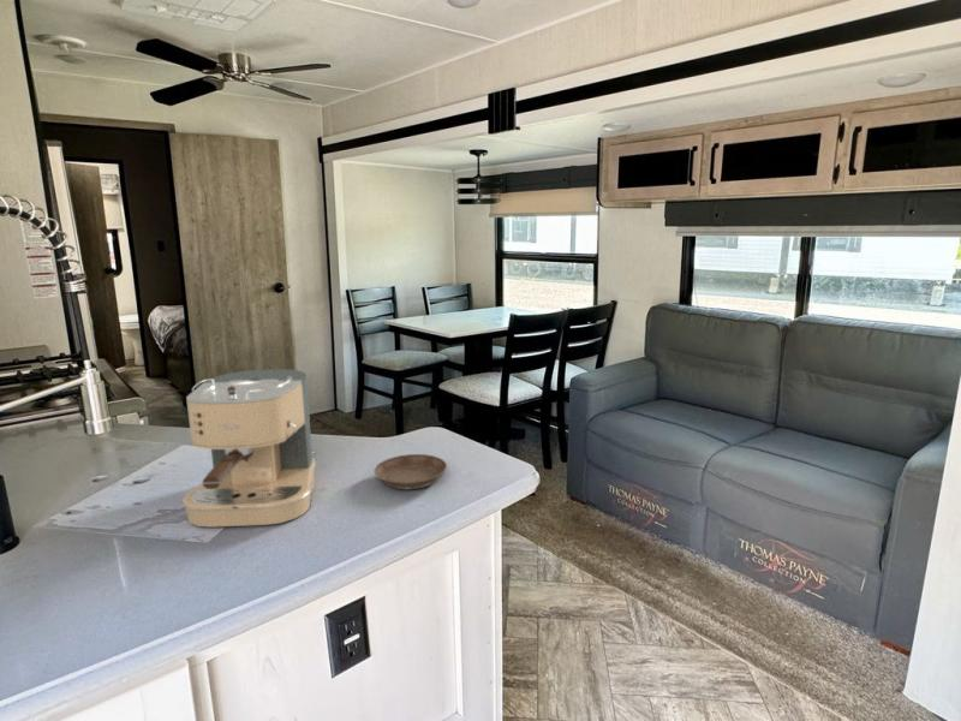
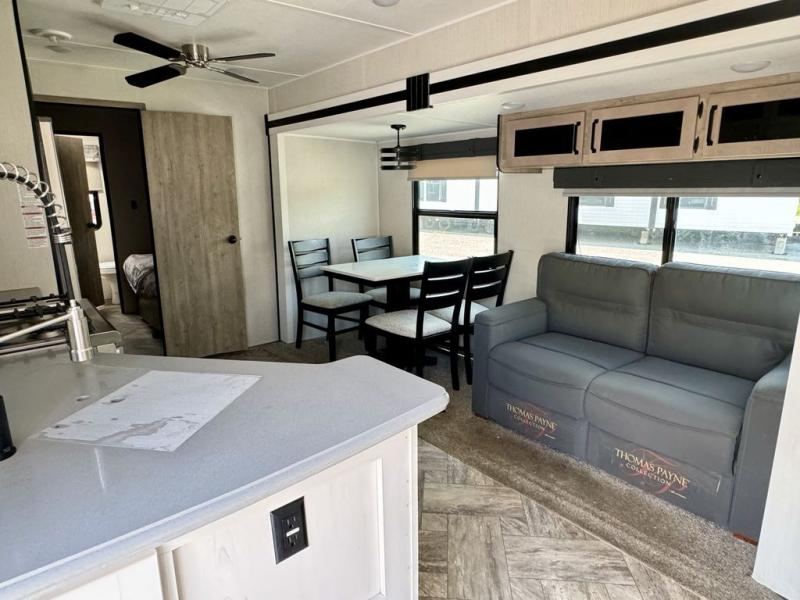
- coffee maker [180,368,317,528]
- saucer [374,453,448,490]
